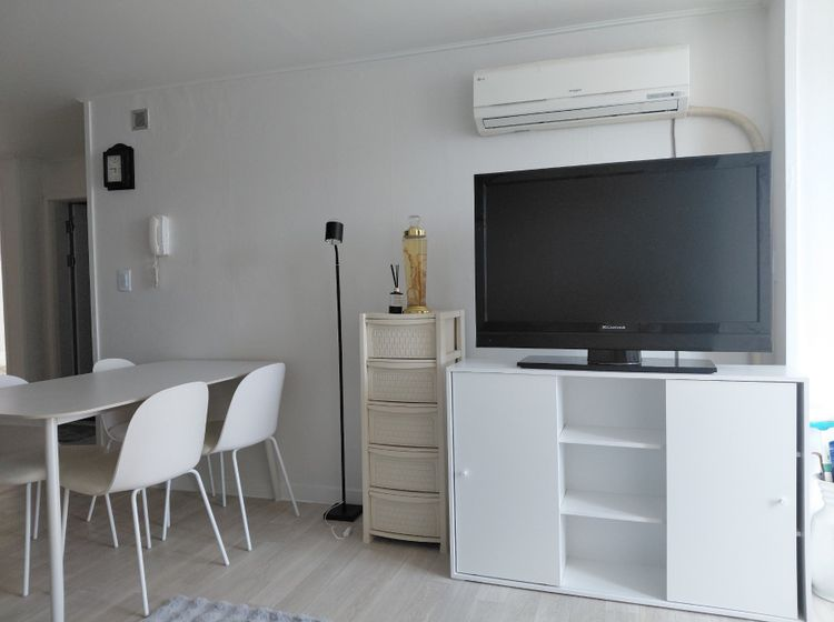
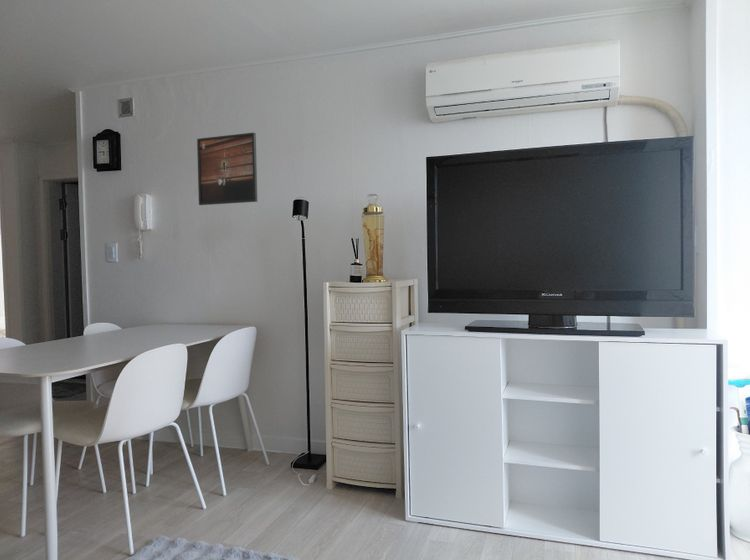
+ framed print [196,132,258,206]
